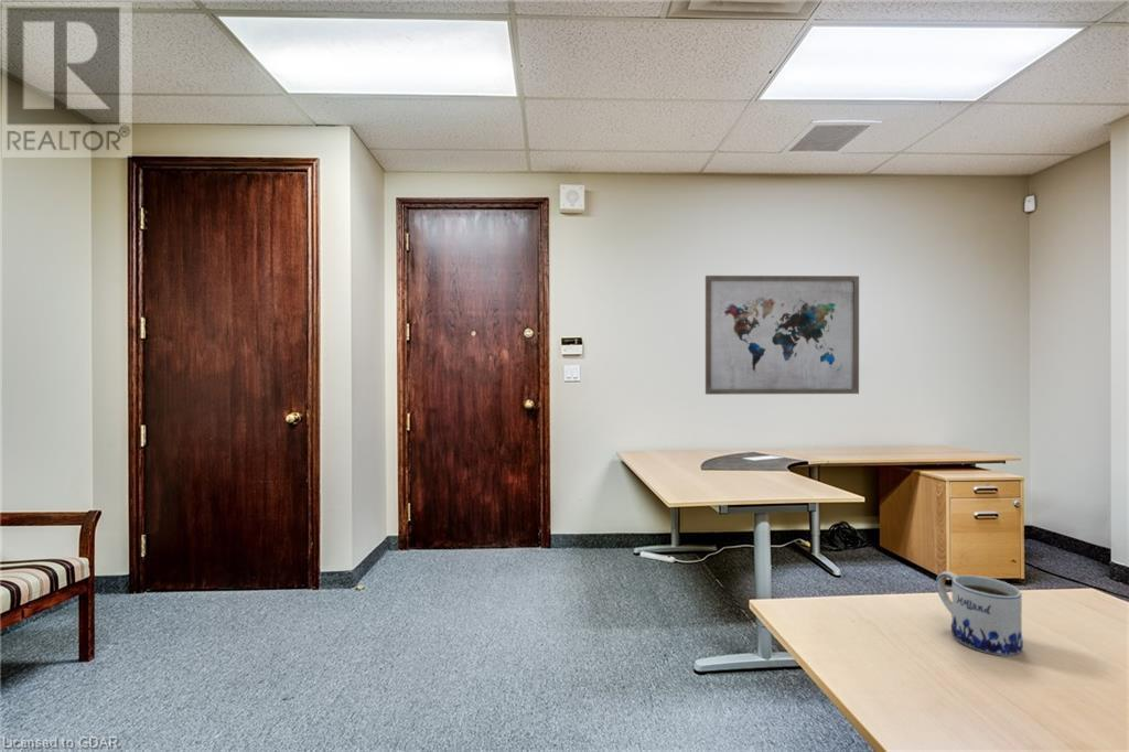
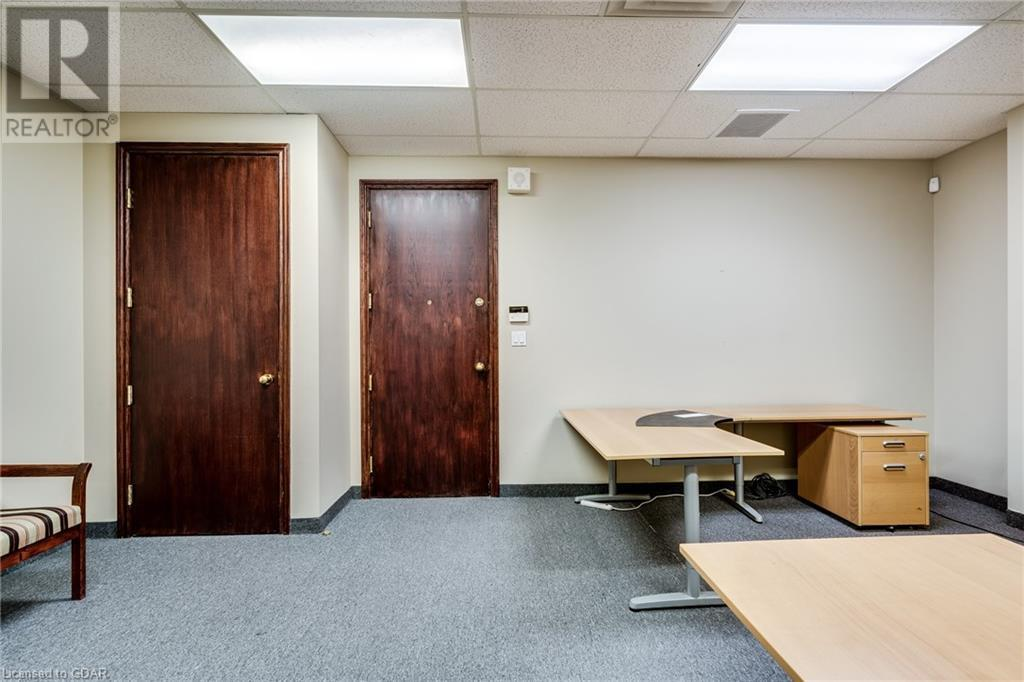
- wall art [705,275,860,396]
- mug [935,570,1024,657]
